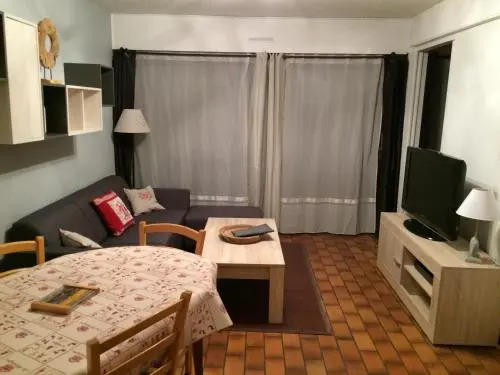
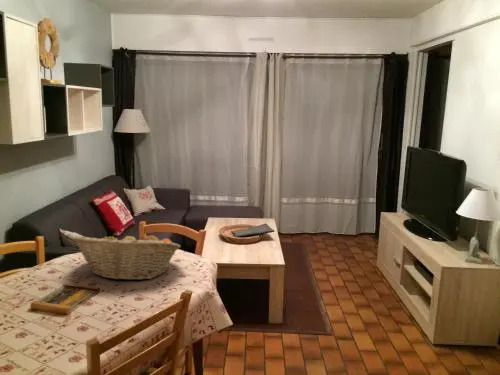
+ fruit basket [71,230,182,281]
